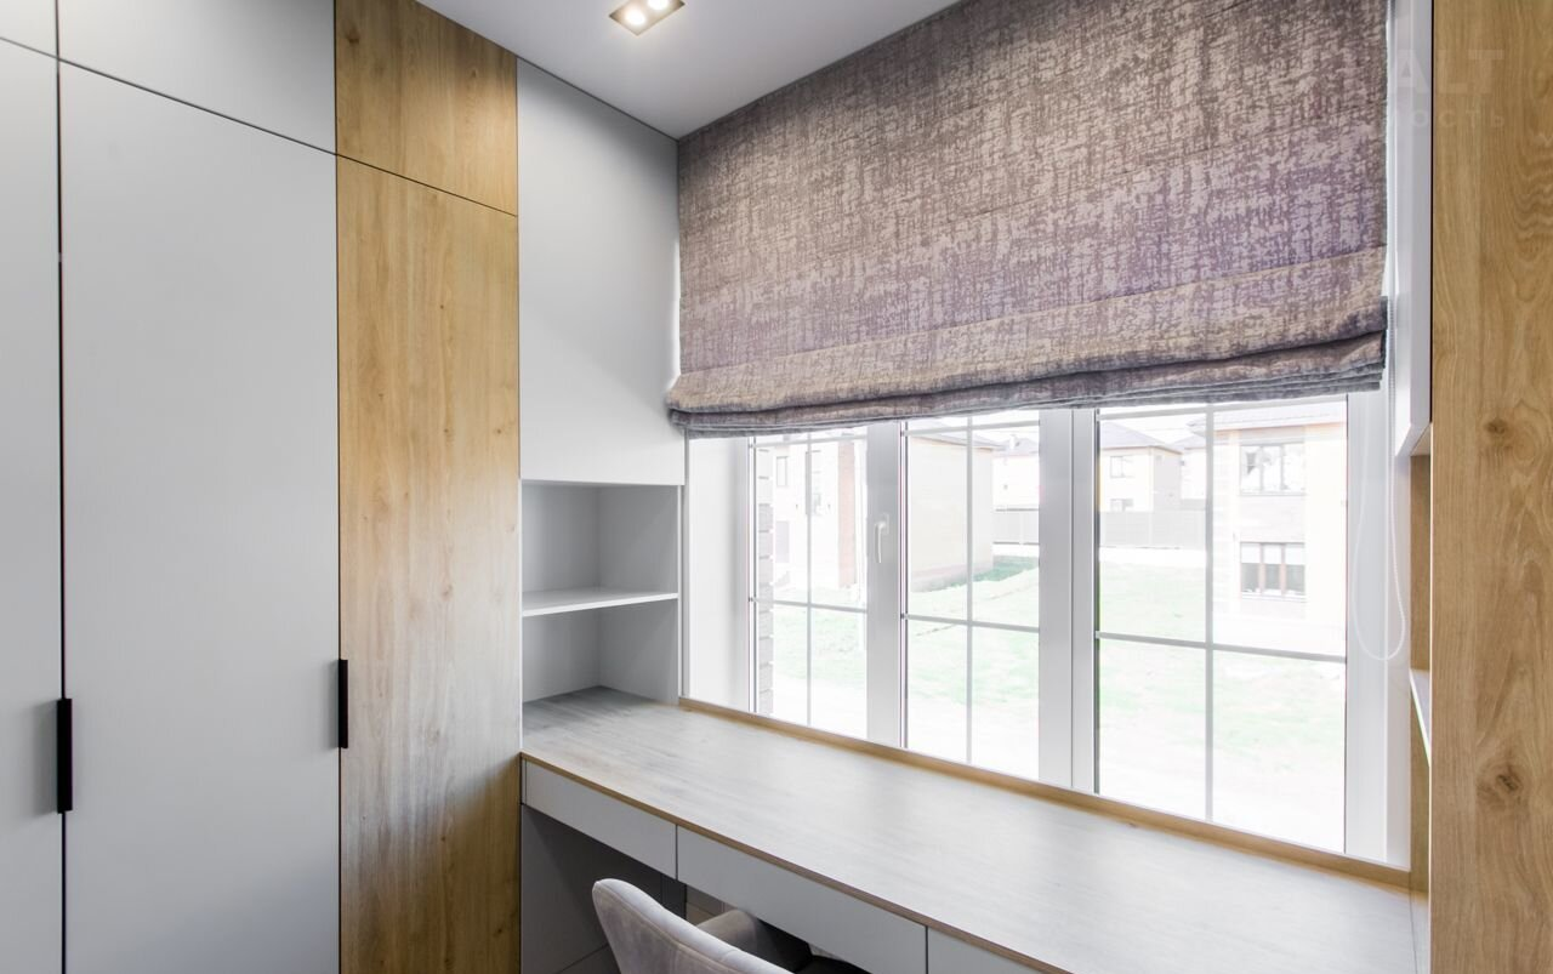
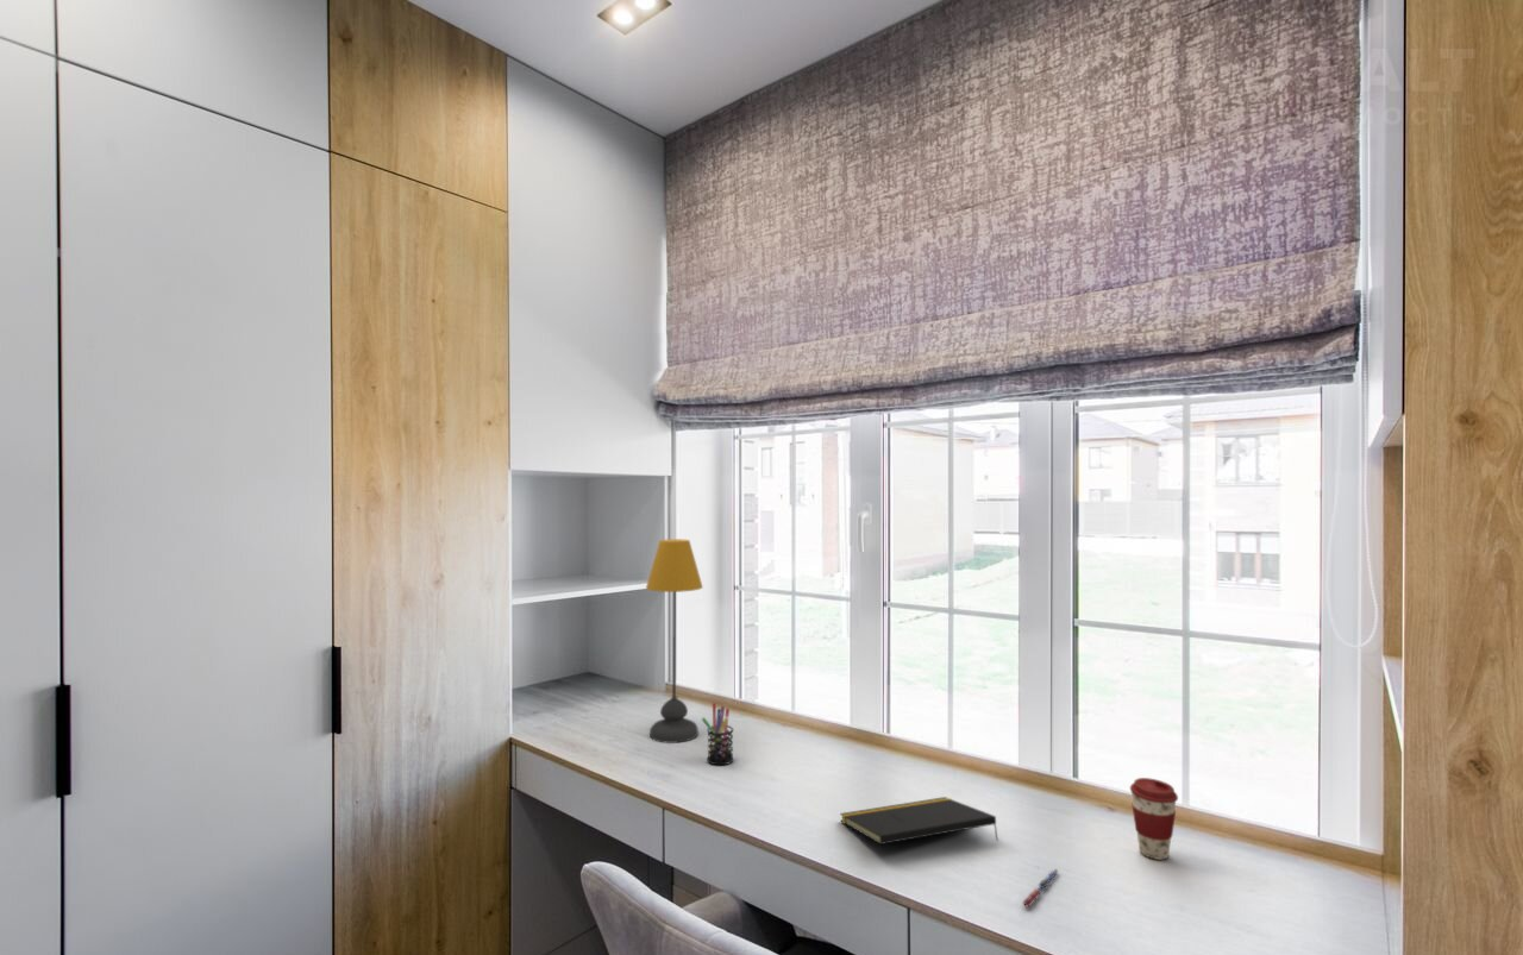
+ coffee cup [1129,777,1179,861]
+ notepad [839,796,999,846]
+ pen [1021,868,1061,909]
+ pen holder [701,702,734,766]
+ table lamp [645,538,704,744]
